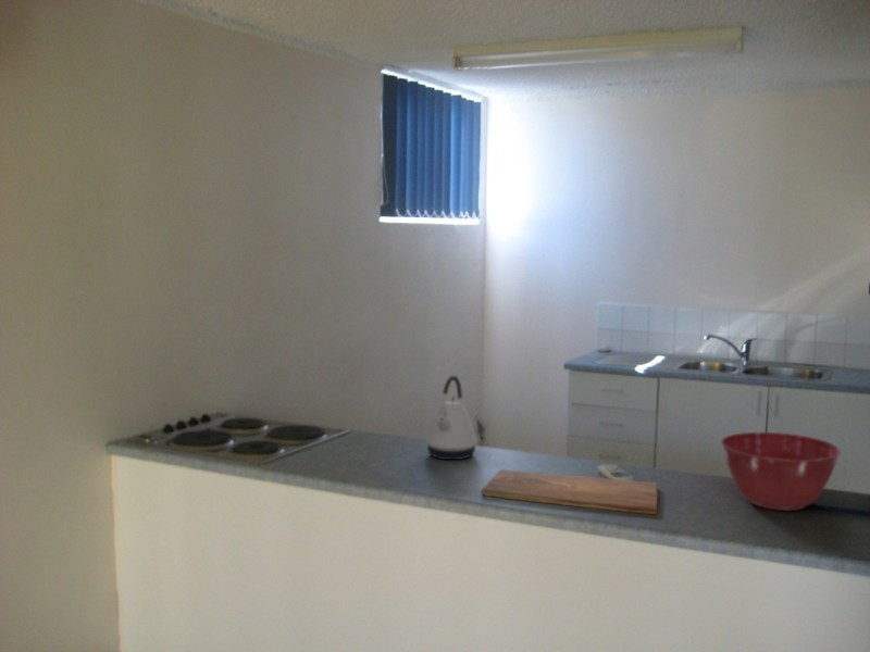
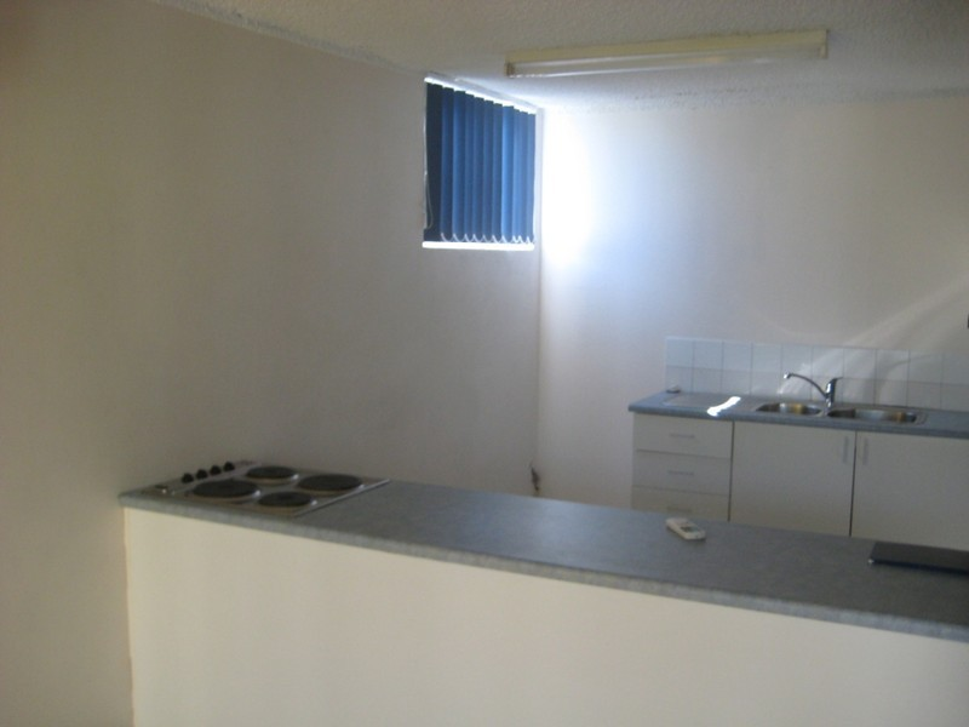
- mixing bowl [720,431,842,512]
- kettle [425,374,478,461]
- cutting board [481,468,658,515]
